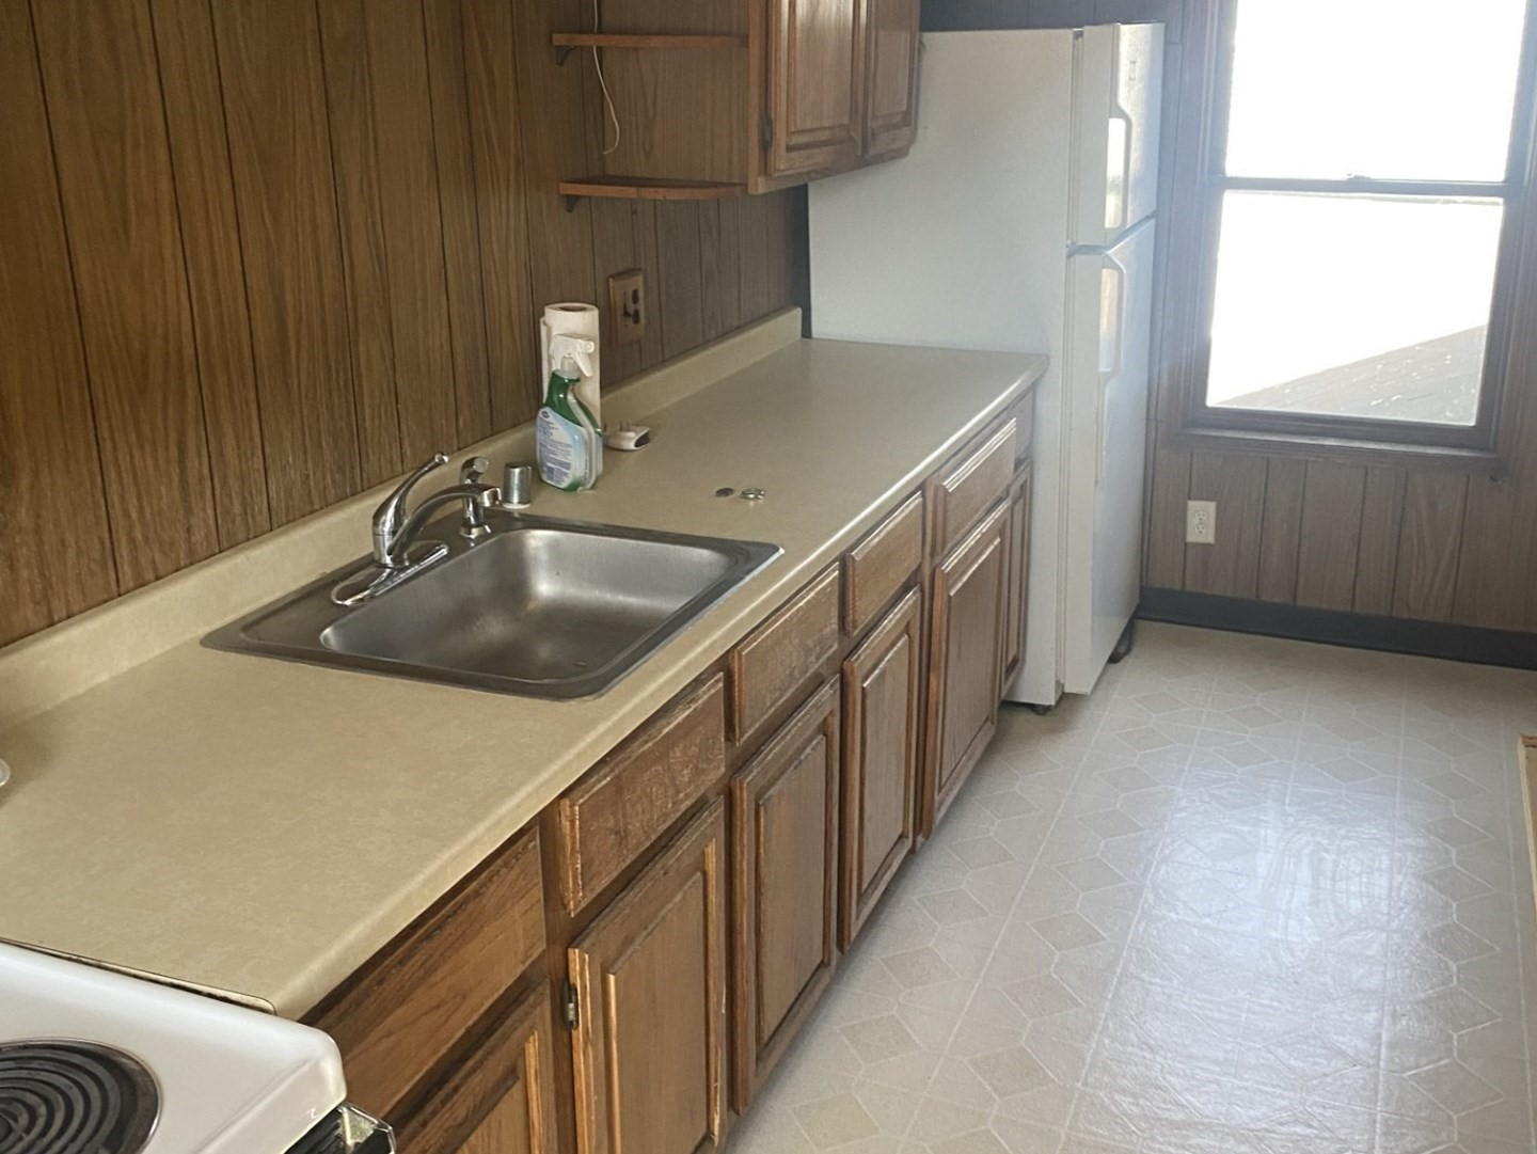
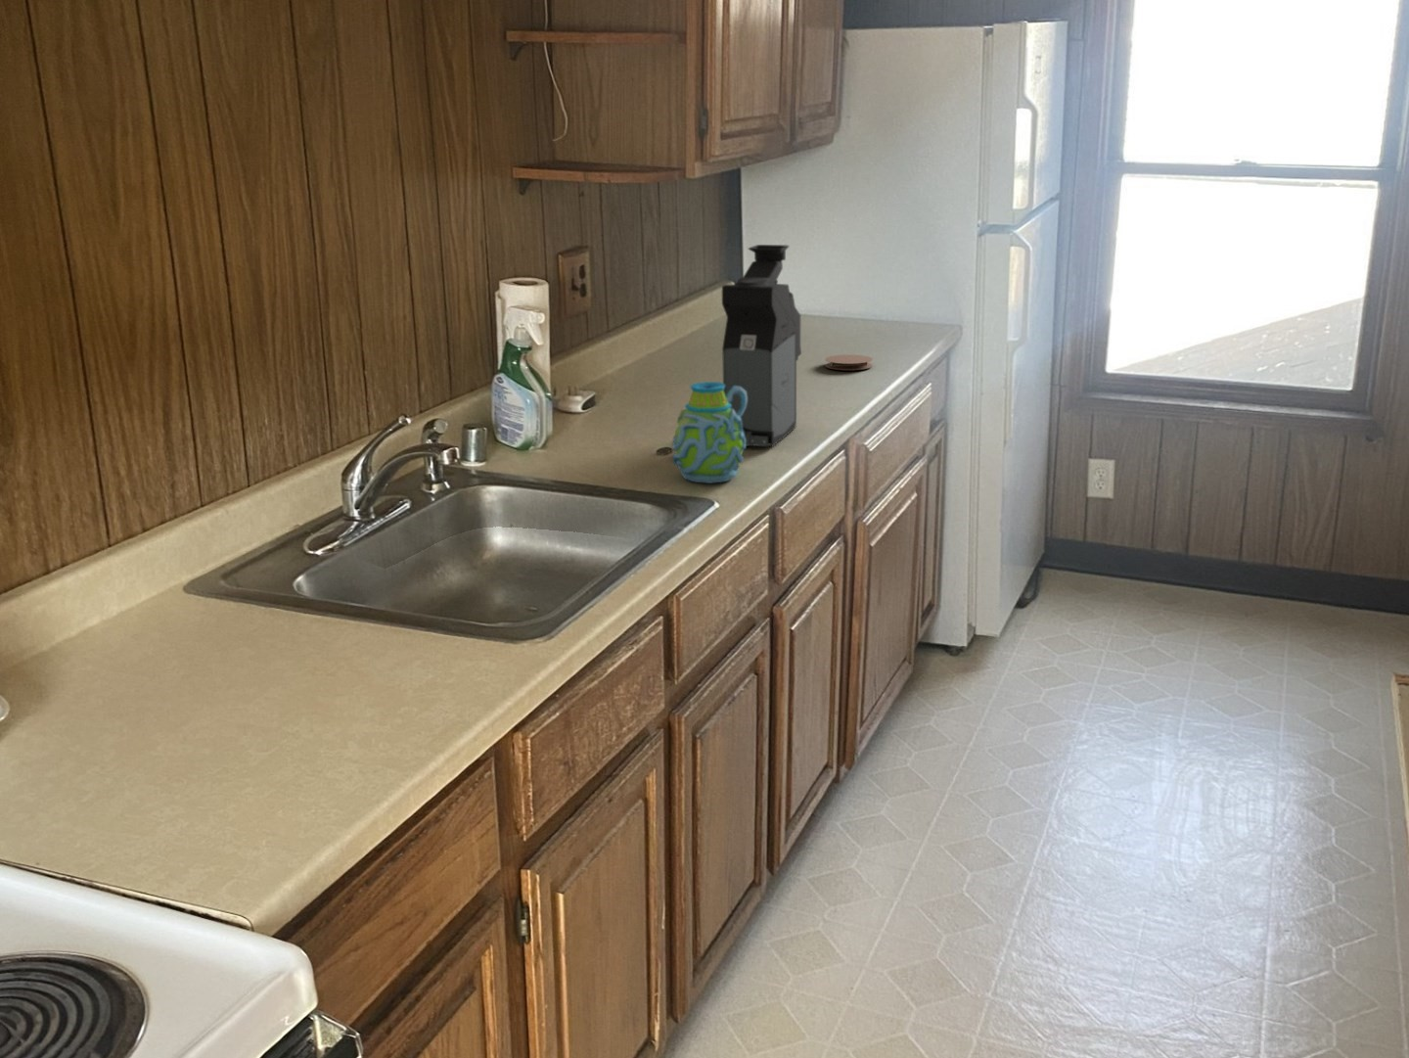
+ mug [671,381,748,485]
+ coffee maker [721,243,802,447]
+ coaster [823,355,873,371]
